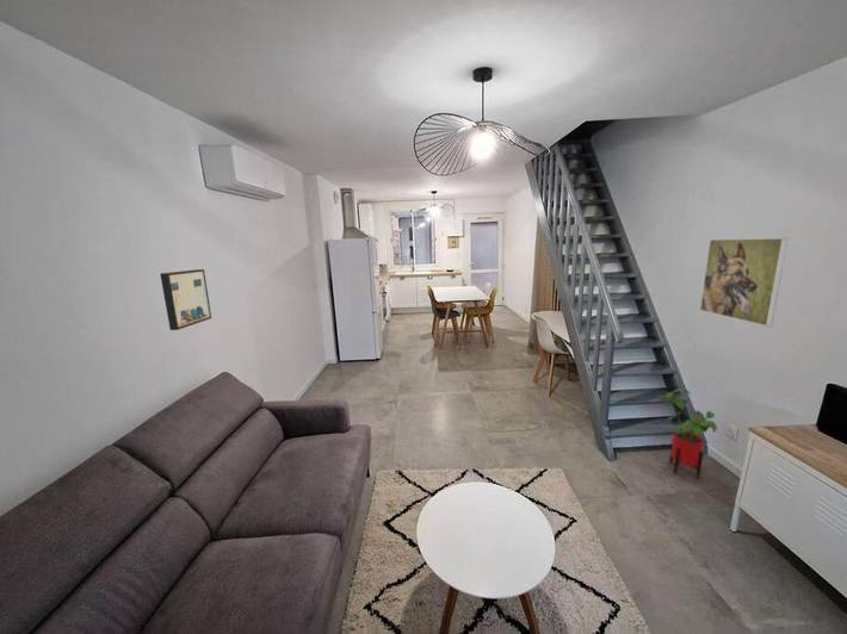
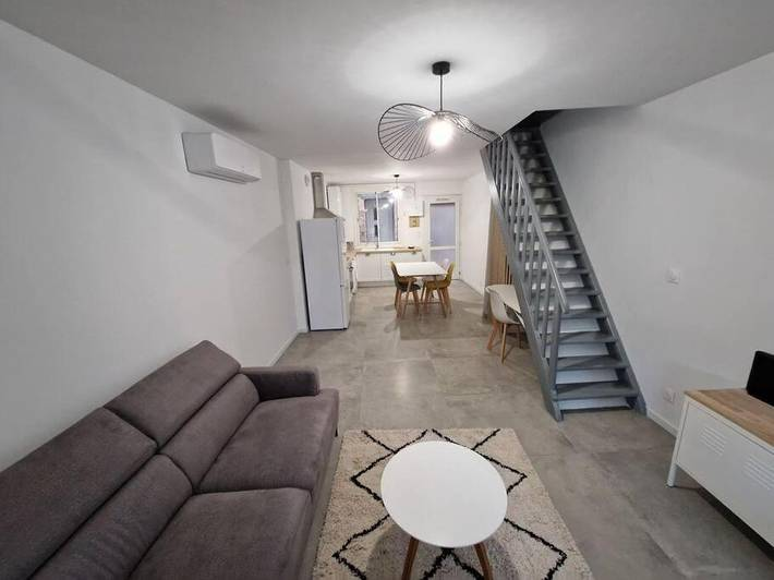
- wall art [159,268,212,331]
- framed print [699,237,790,328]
- house plant [655,387,718,479]
